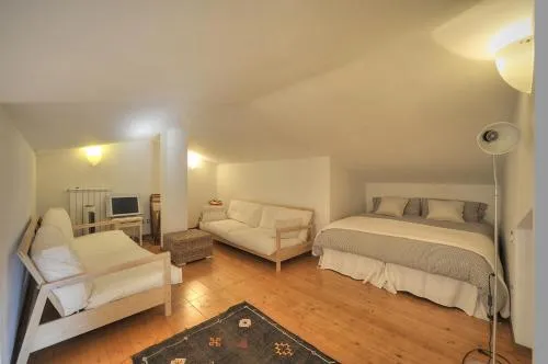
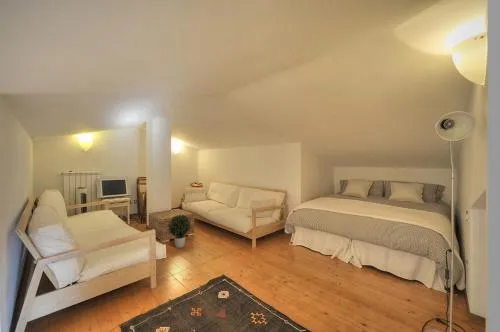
+ potted plant [167,214,192,249]
